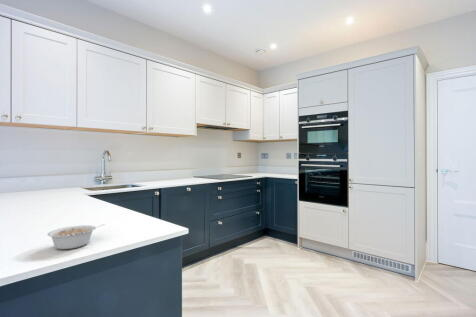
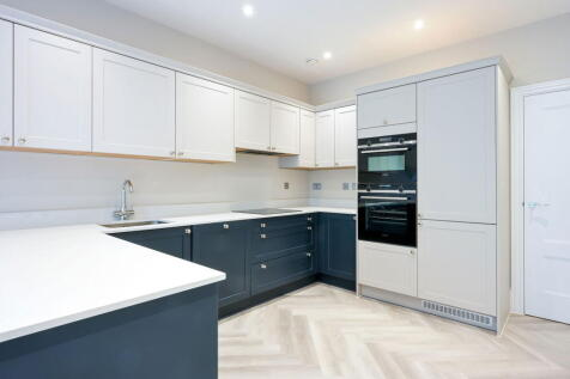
- legume [47,223,105,250]
